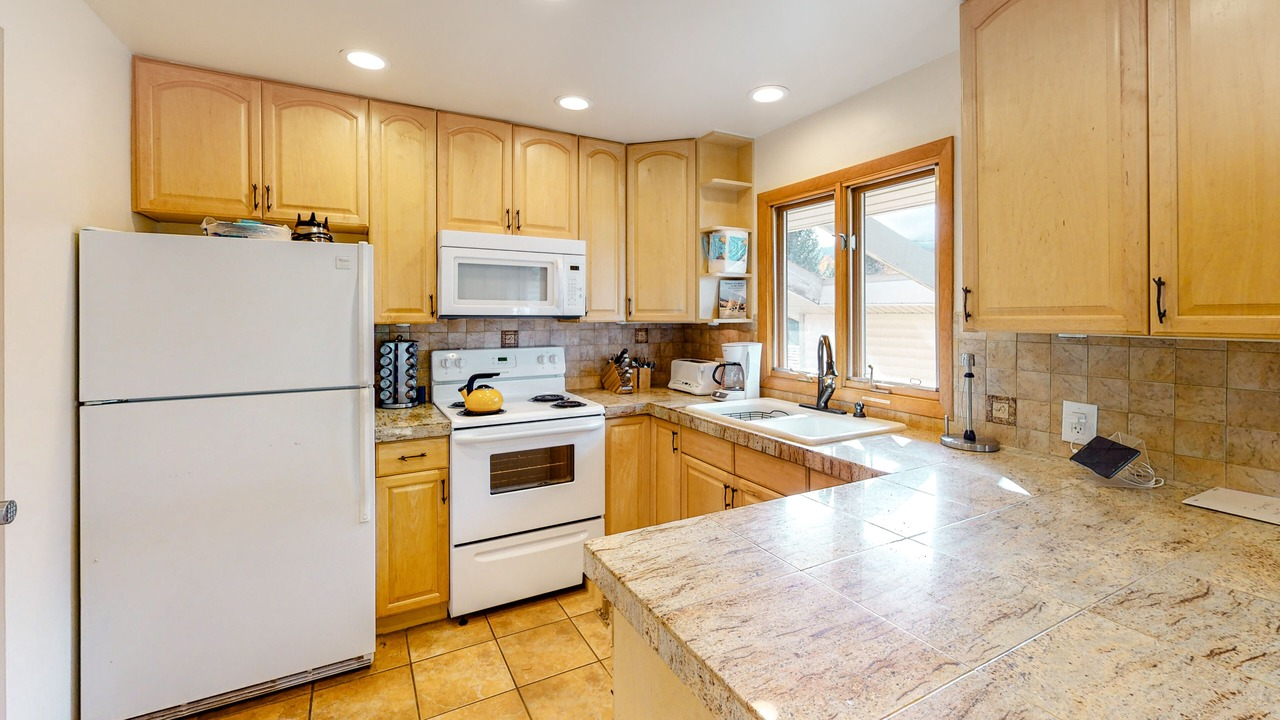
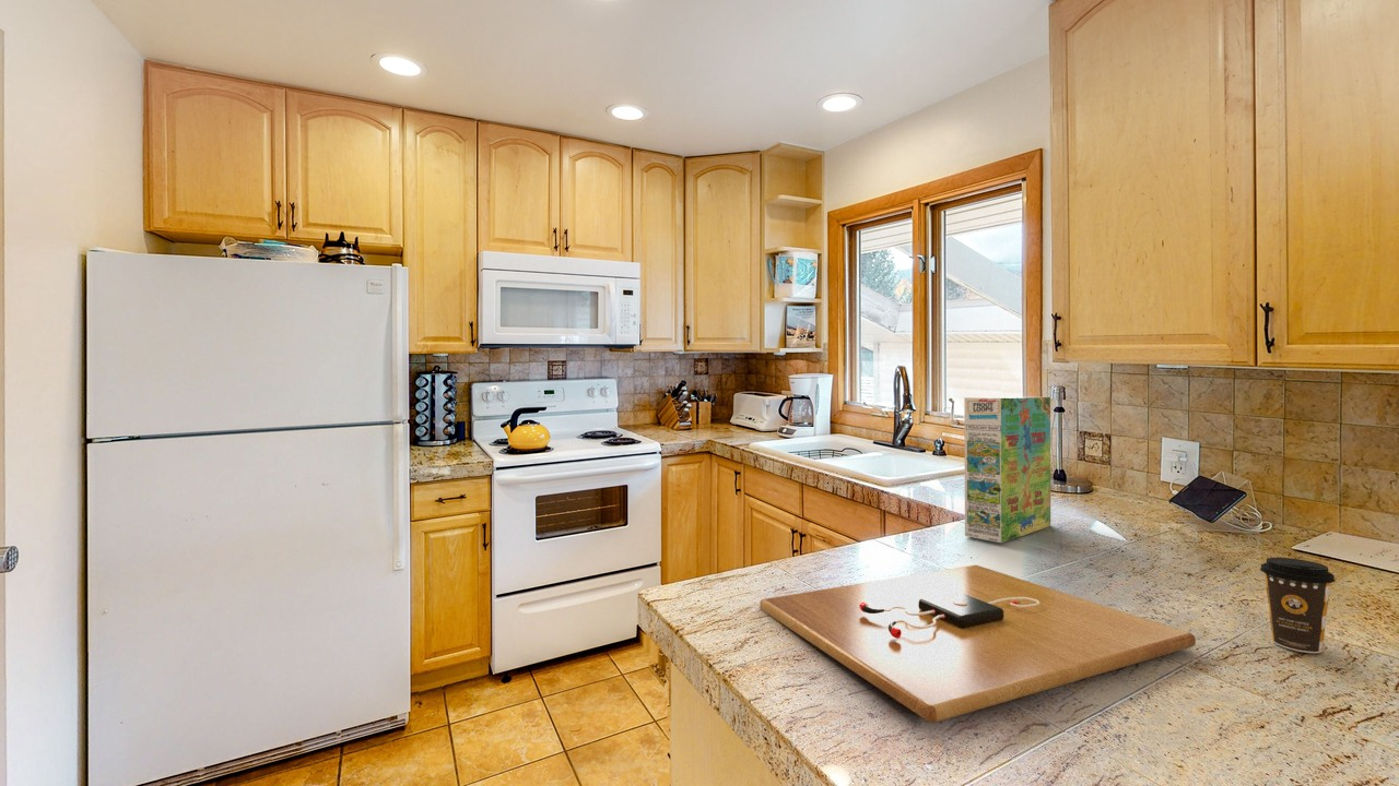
+ coffee cup [1259,557,1337,654]
+ cereal box [963,396,1051,544]
+ cutting board [759,564,1197,724]
